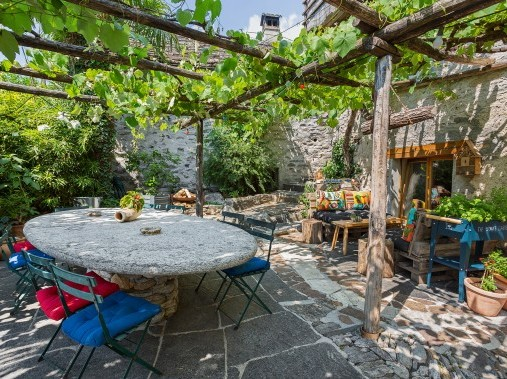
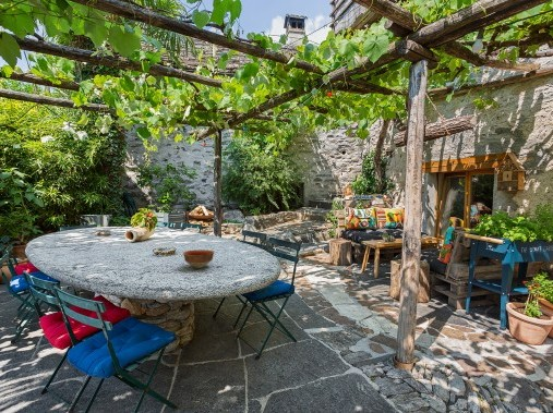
+ bowl [182,248,215,269]
